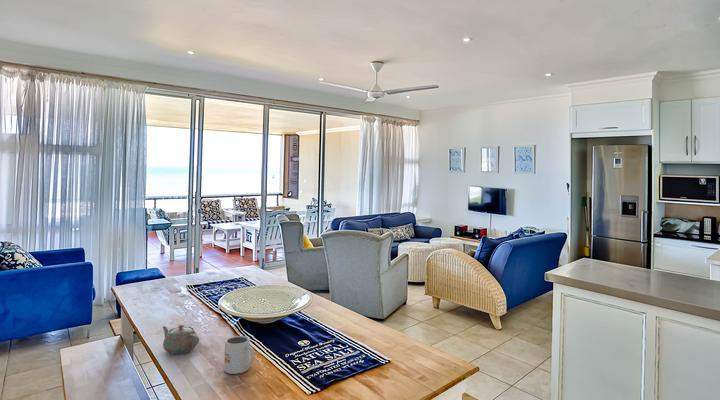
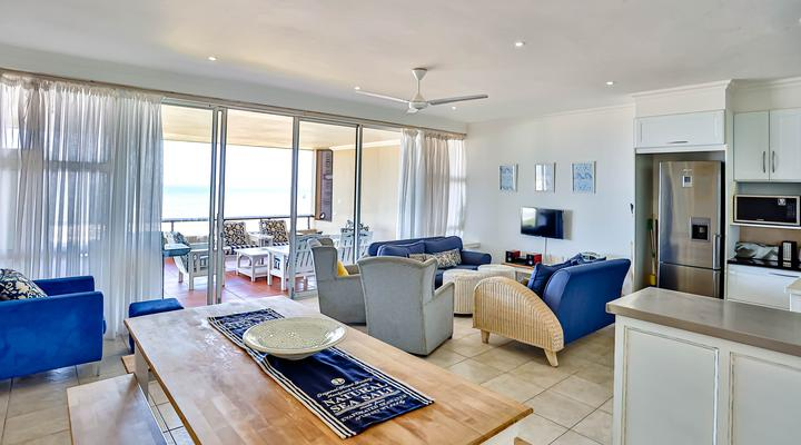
- mug [223,335,256,375]
- teapot [161,324,200,355]
